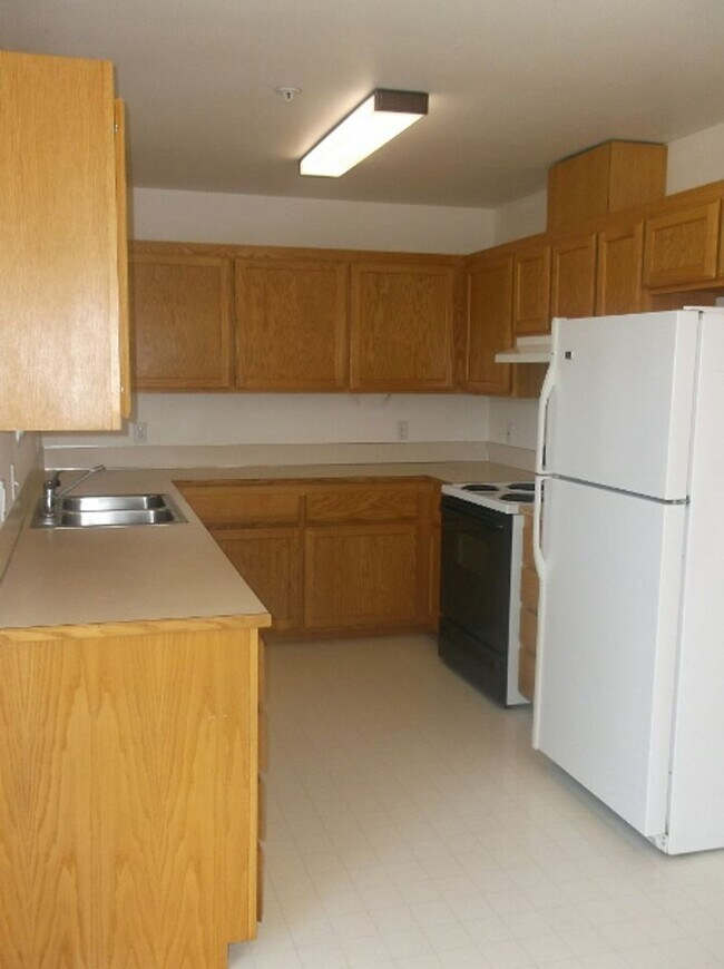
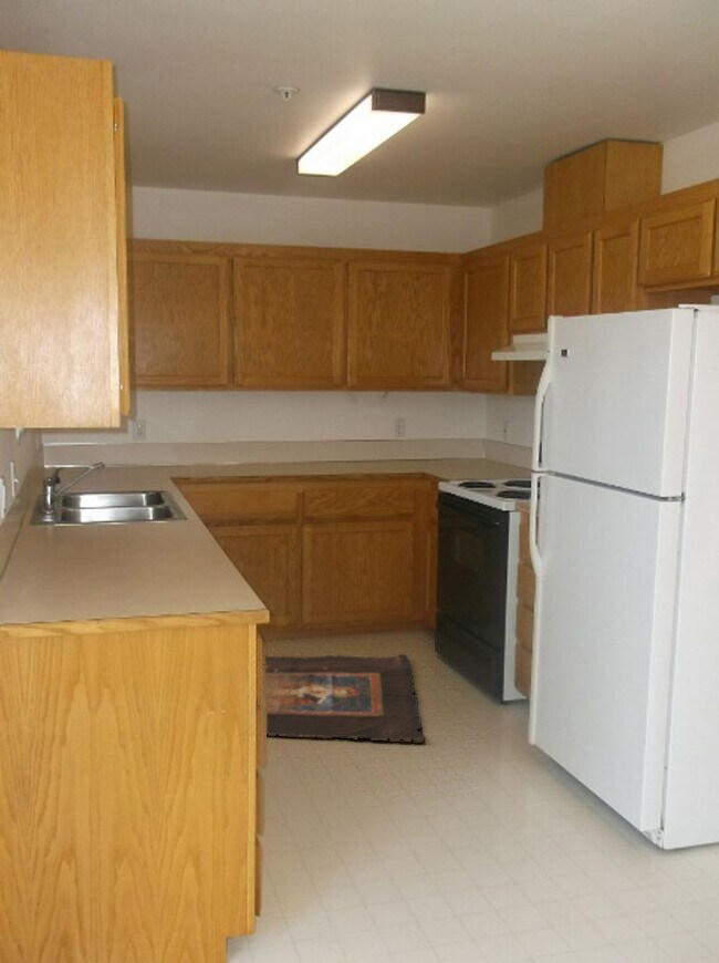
+ rug [264,653,427,744]
